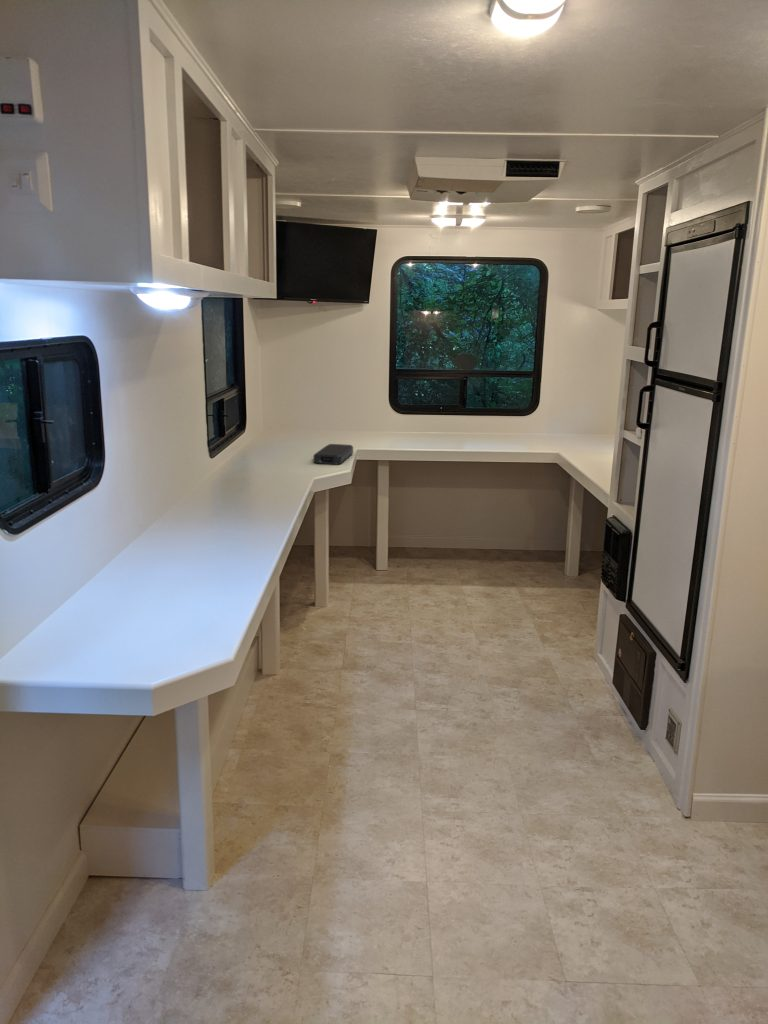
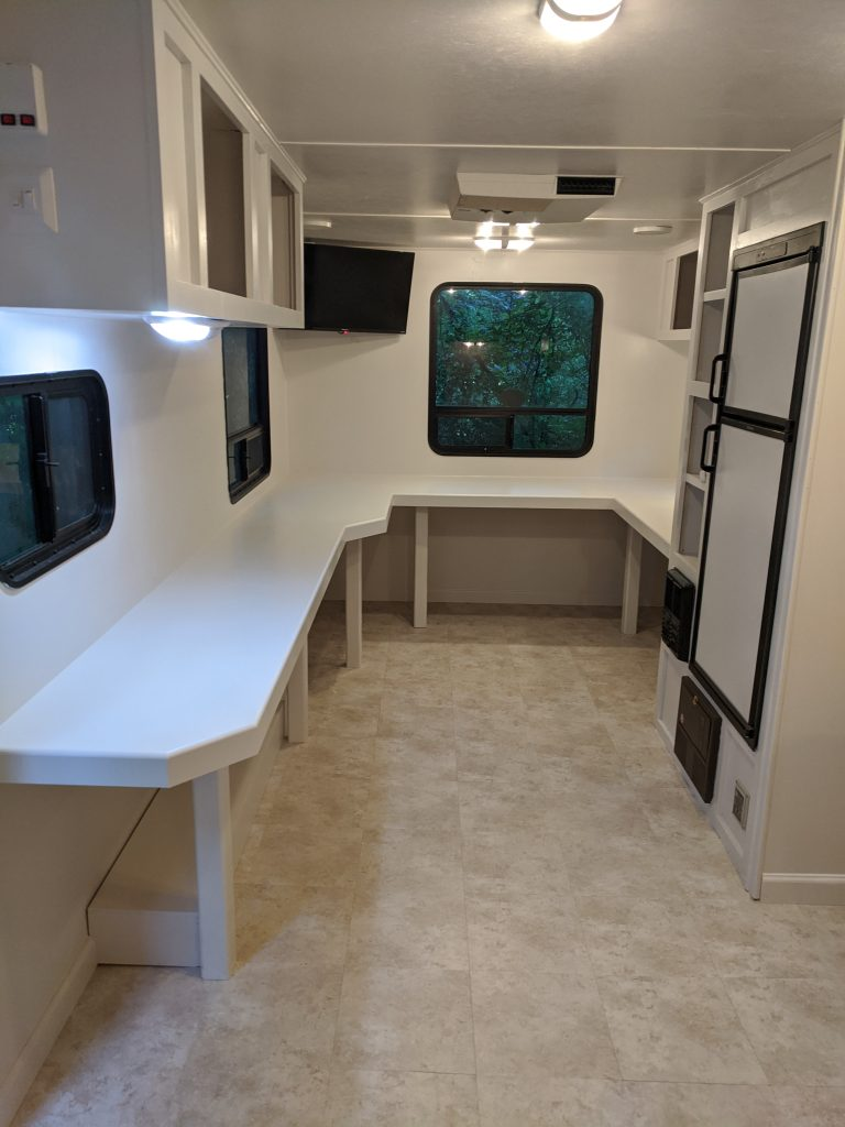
- power bank [312,443,354,466]
